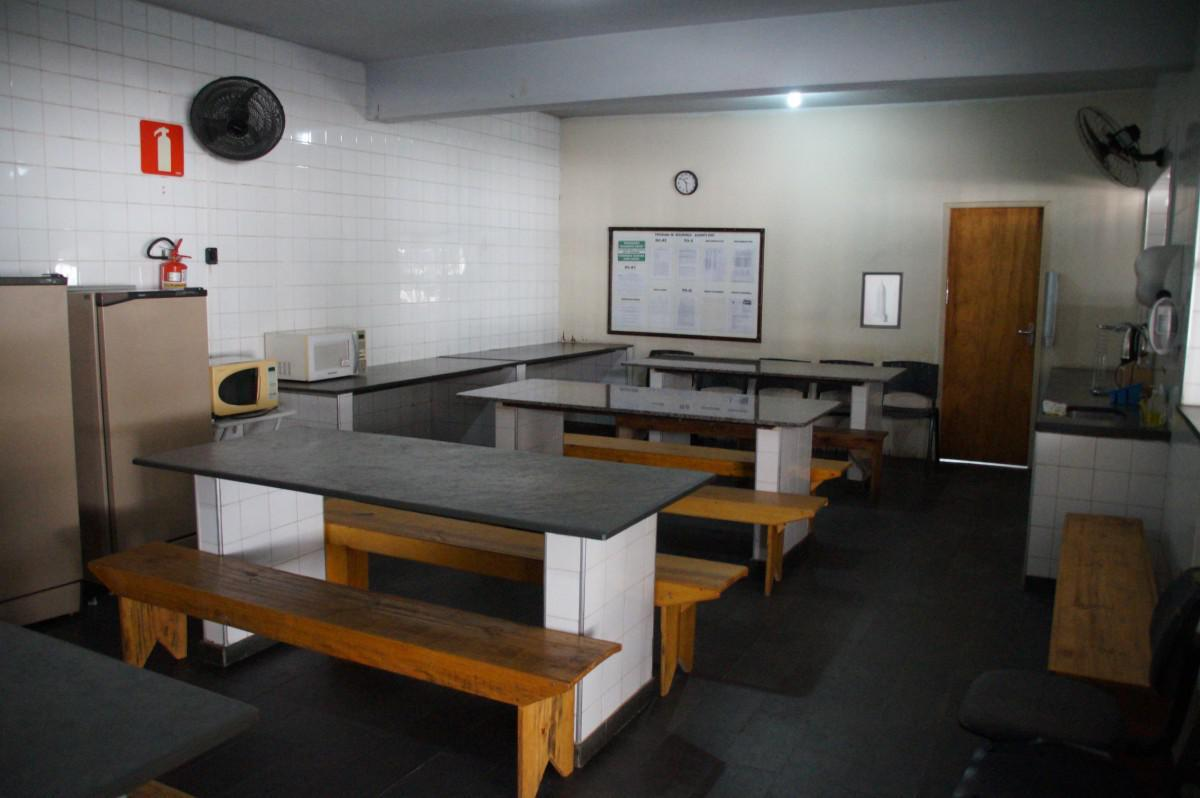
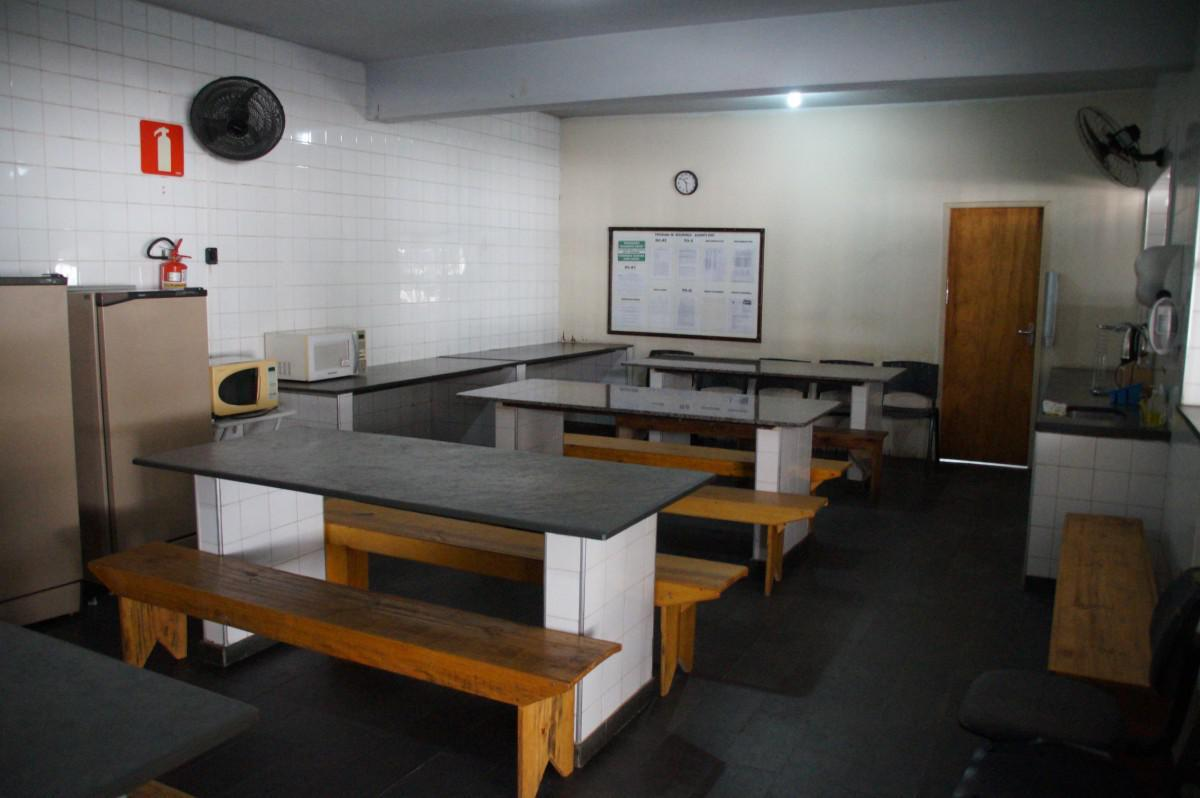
- wall art [859,270,904,330]
